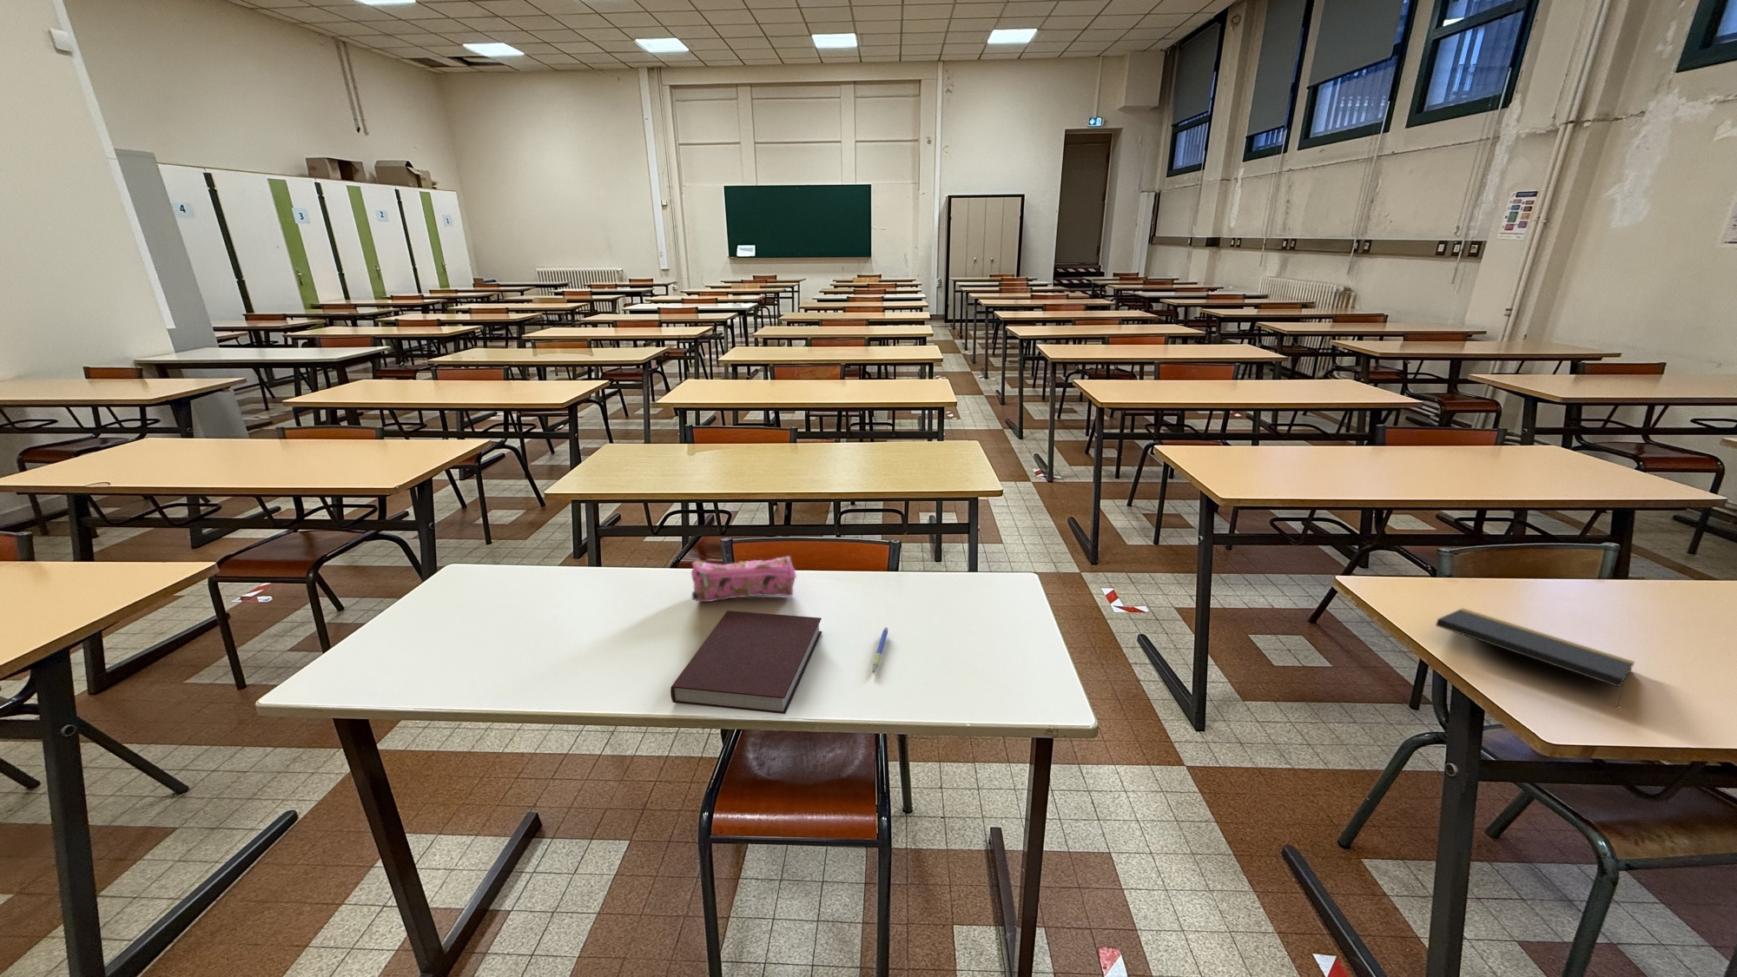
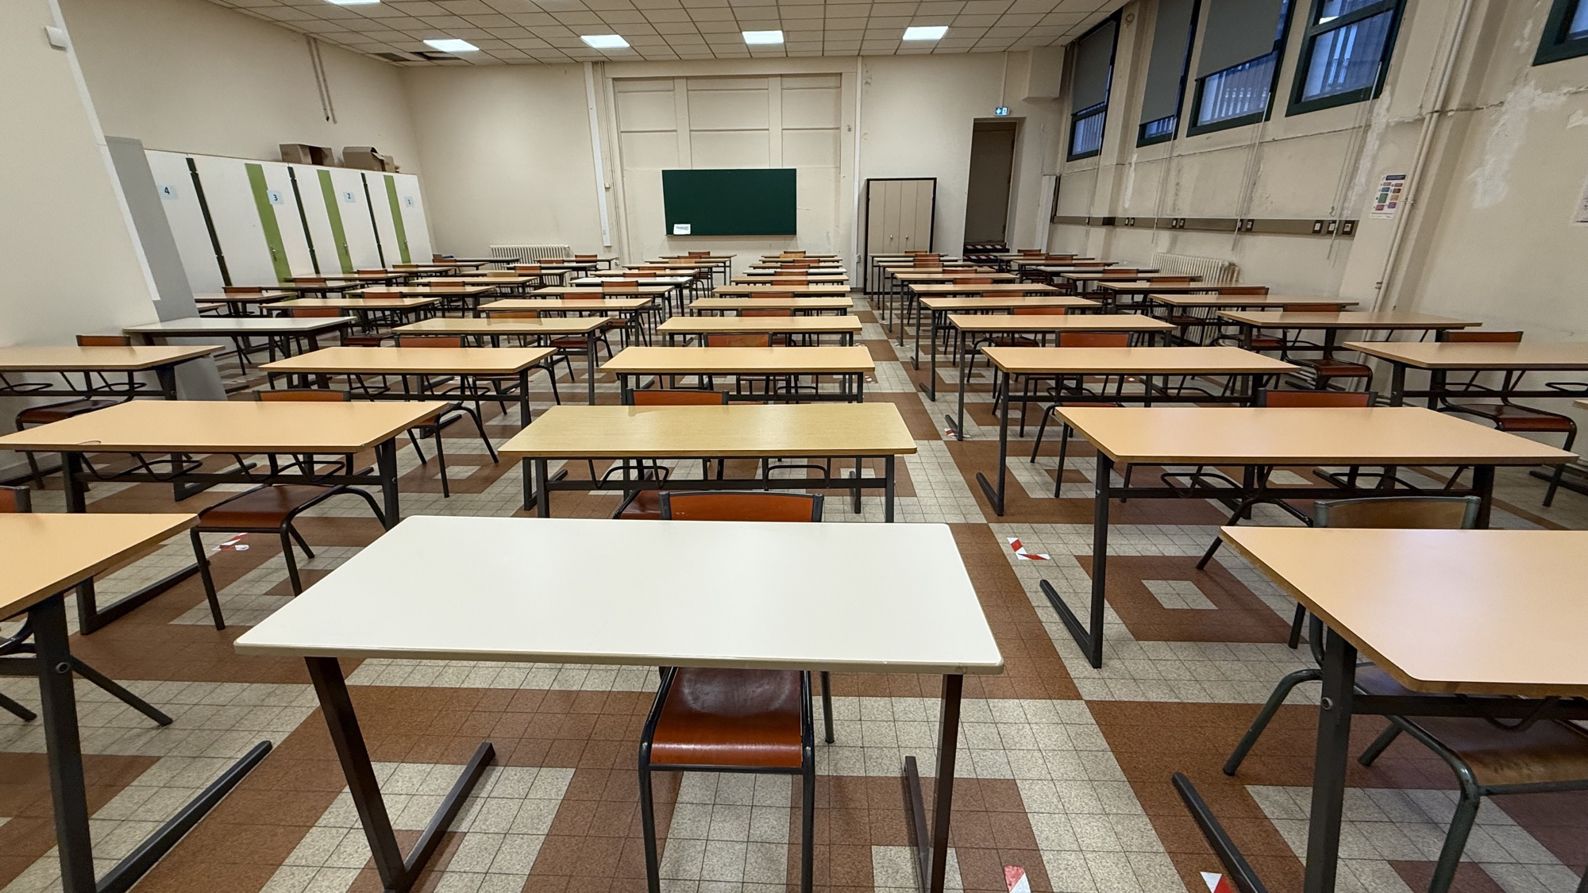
- pencil case [691,556,797,604]
- notebook [669,610,822,715]
- notepad [1435,607,1636,706]
- pen [872,627,889,674]
